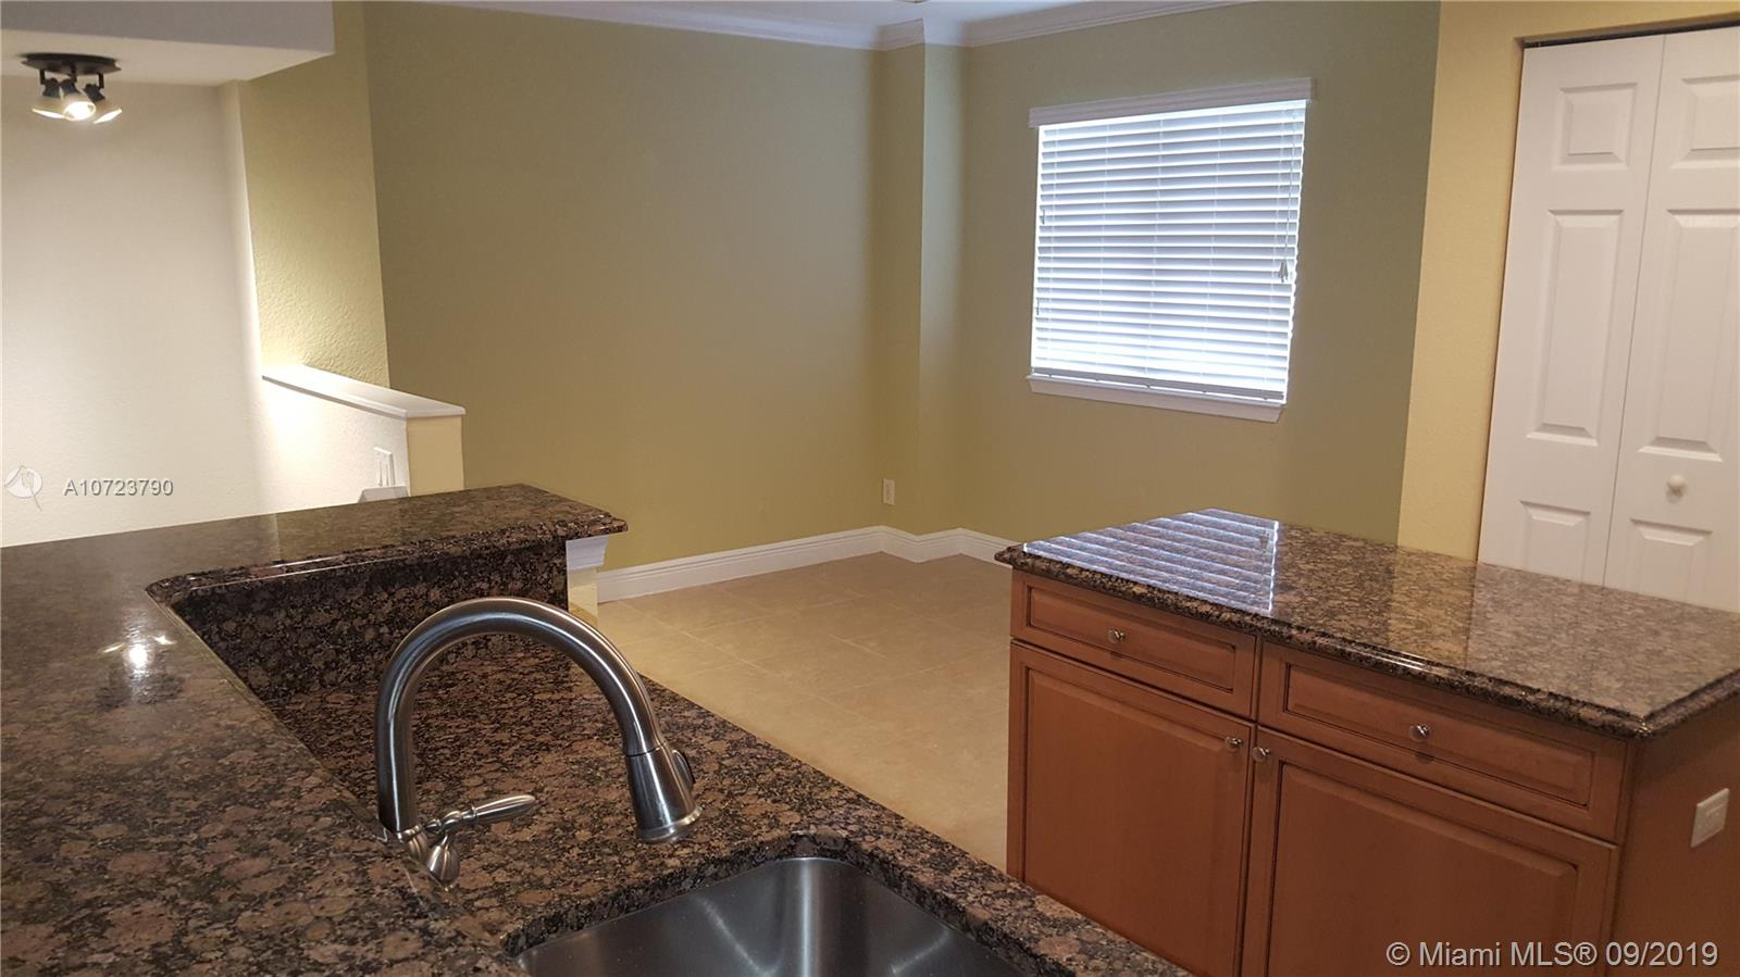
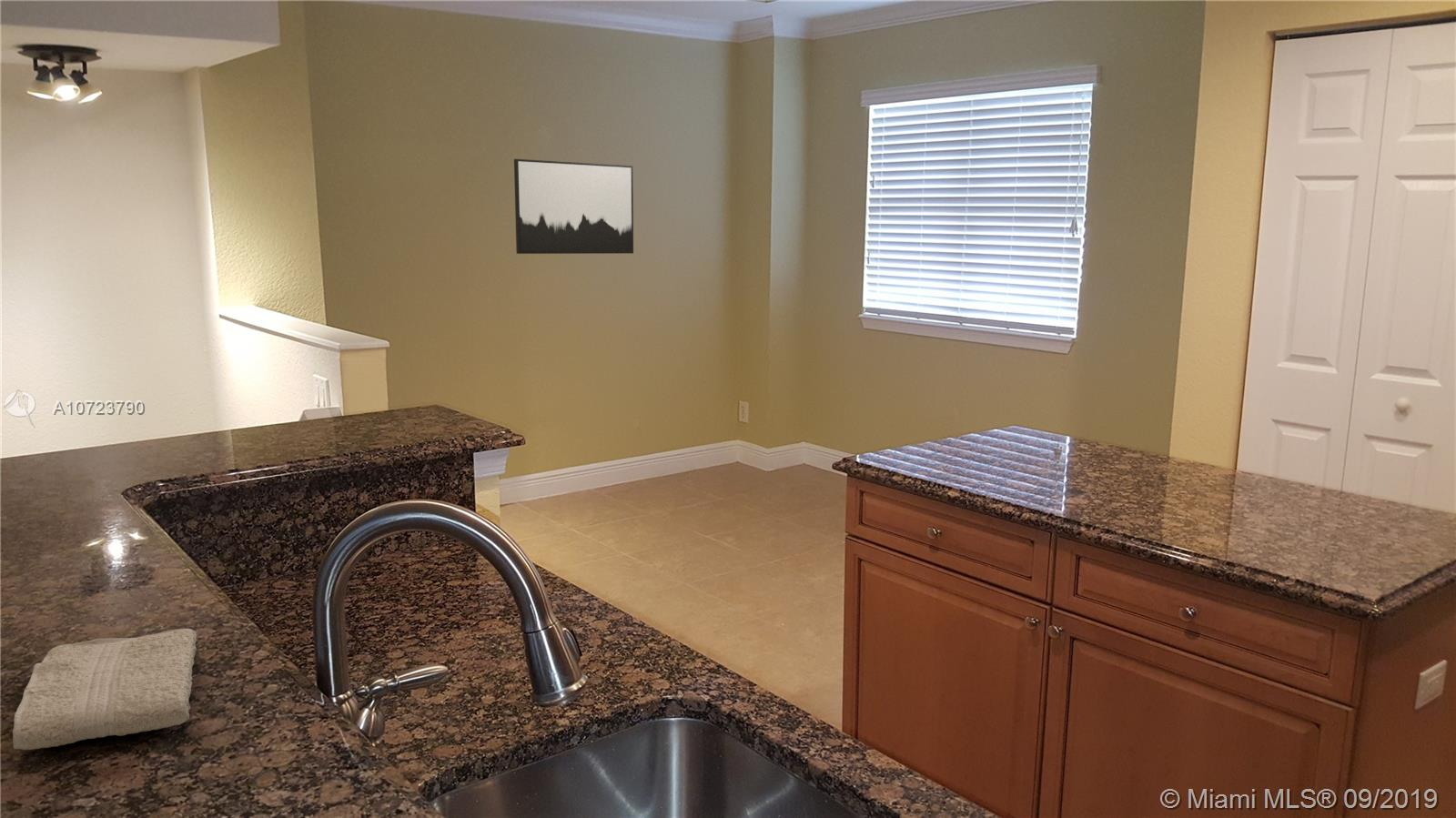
+ washcloth [12,628,197,751]
+ wall art [513,158,634,255]
